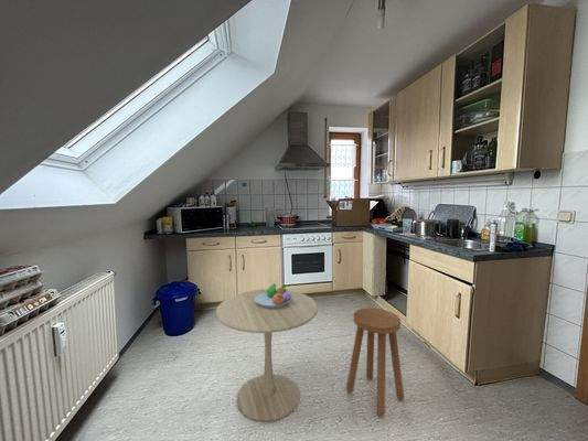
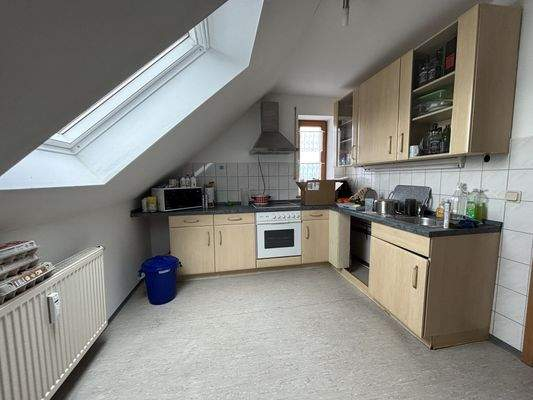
- fruit bowl [255,283,291,308]
- side table [215,288,319,422]
- stool [345,306,405,418]
